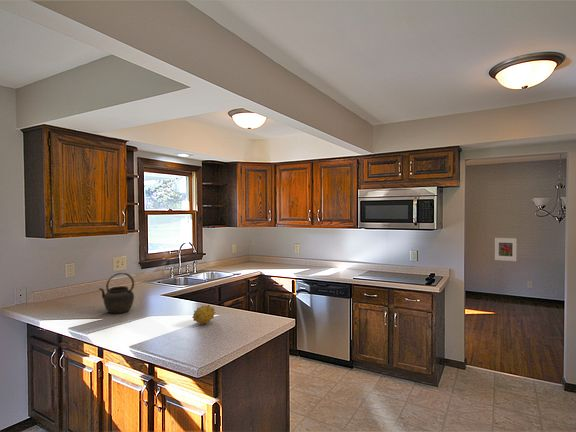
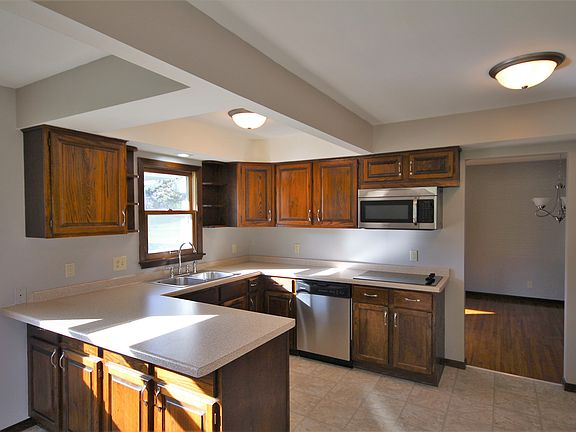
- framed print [494,237,518,262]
- fruit [191,304,216,325]
- kettle [97,272,135,314]
